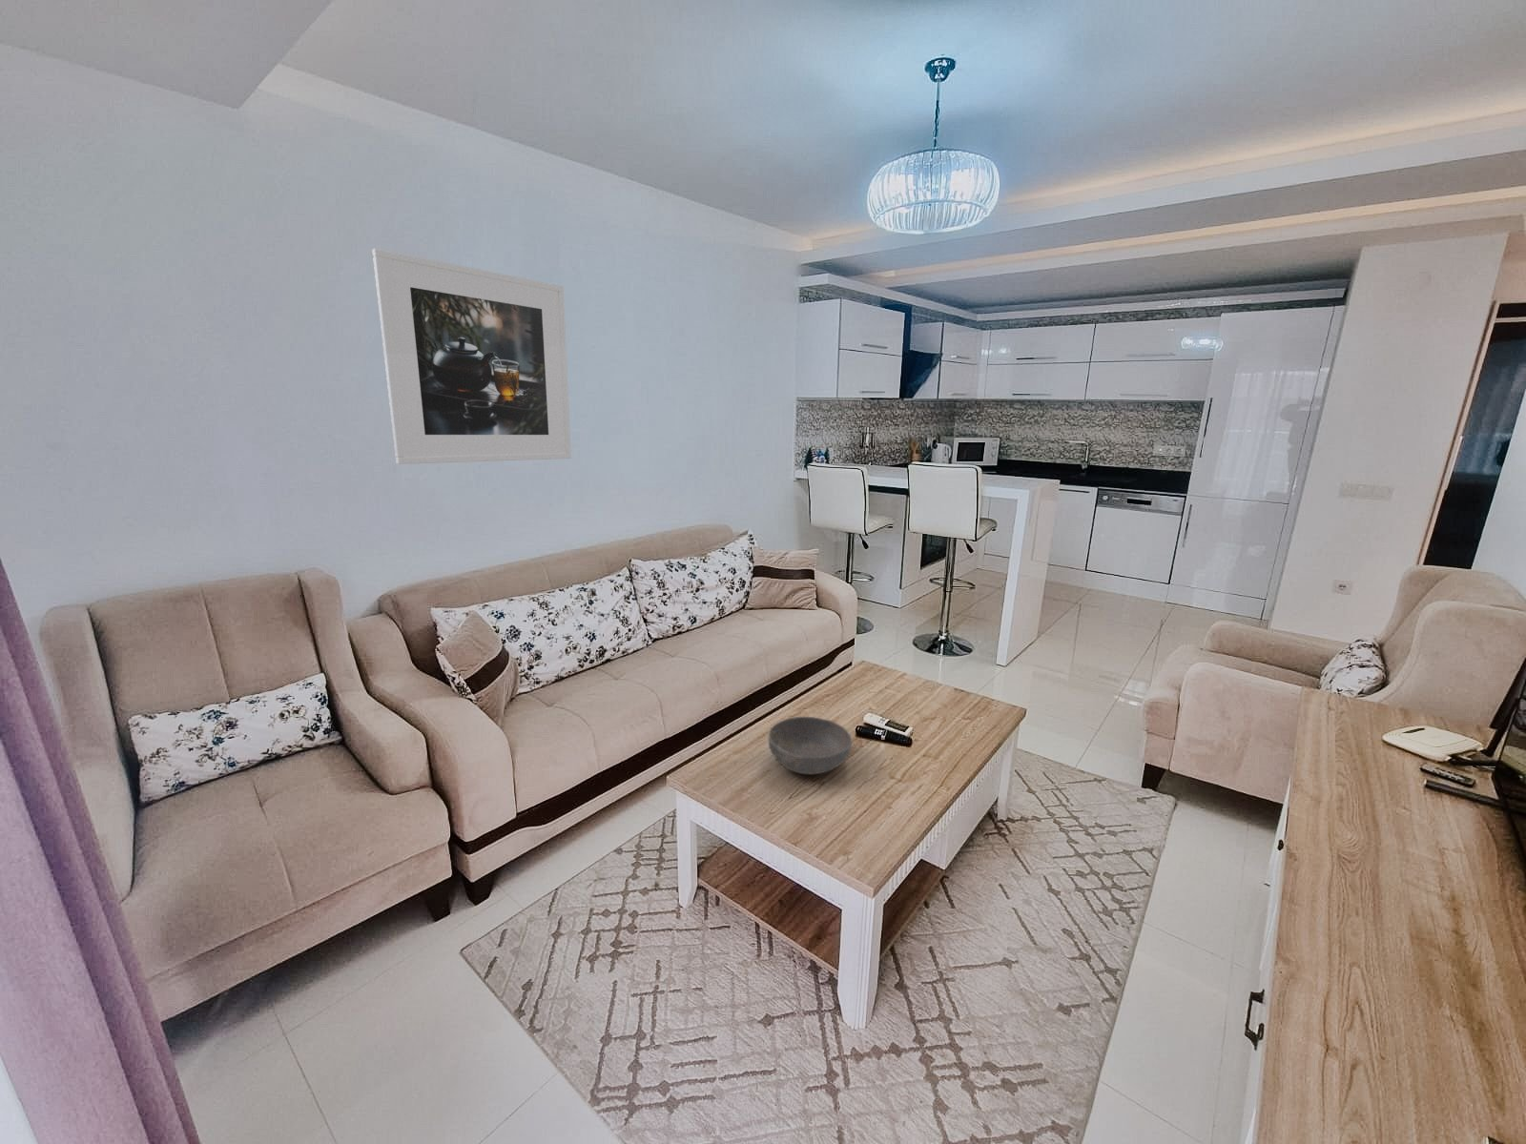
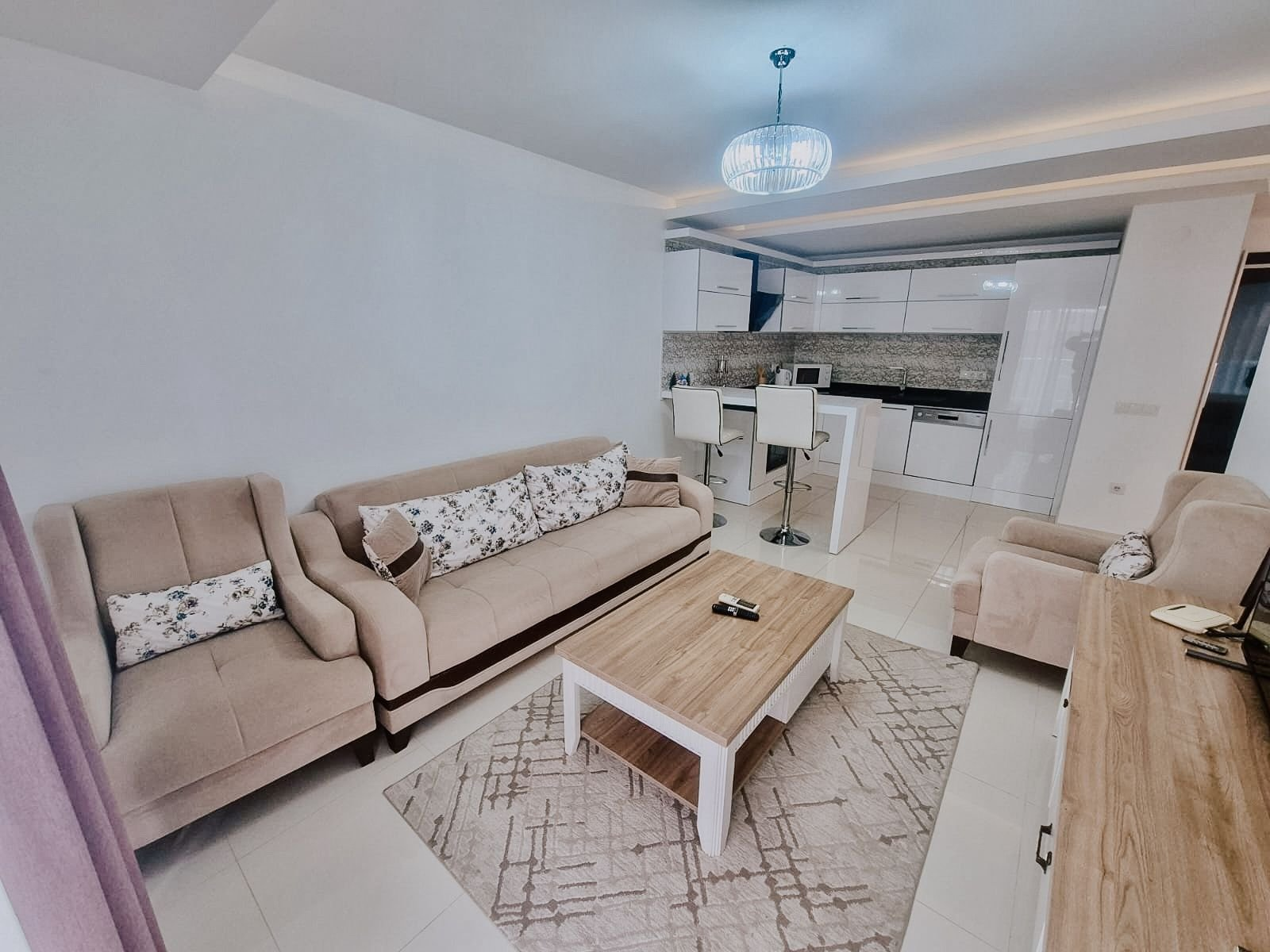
- bowl [768,716,853,775]
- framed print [372,248,572,465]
